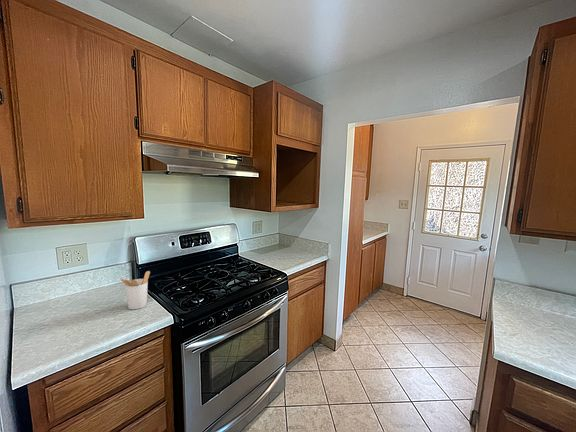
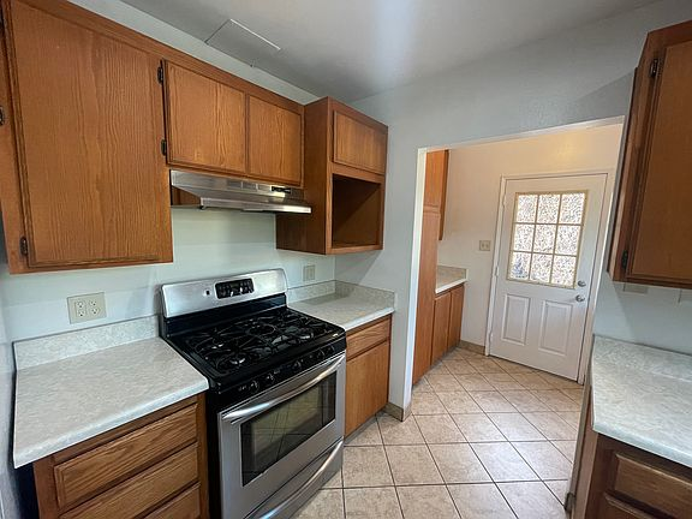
- utensil holder [119,270,151,310]
